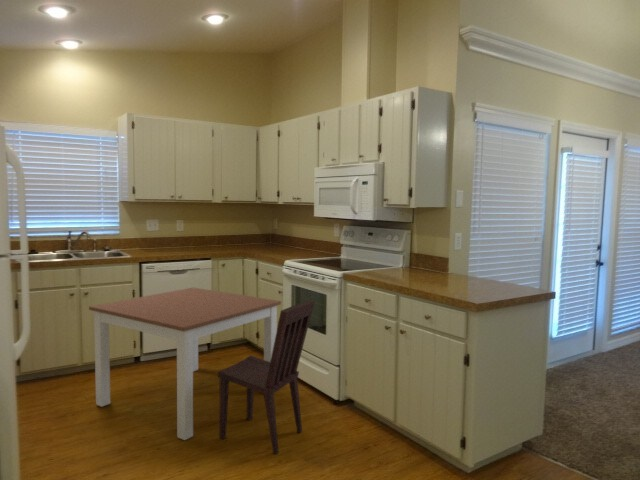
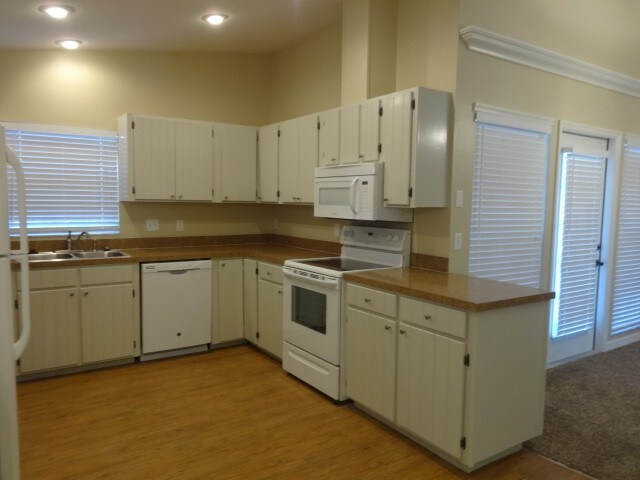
- dining chair [217,299,316,455]
- dining table [88,287,282,441]
